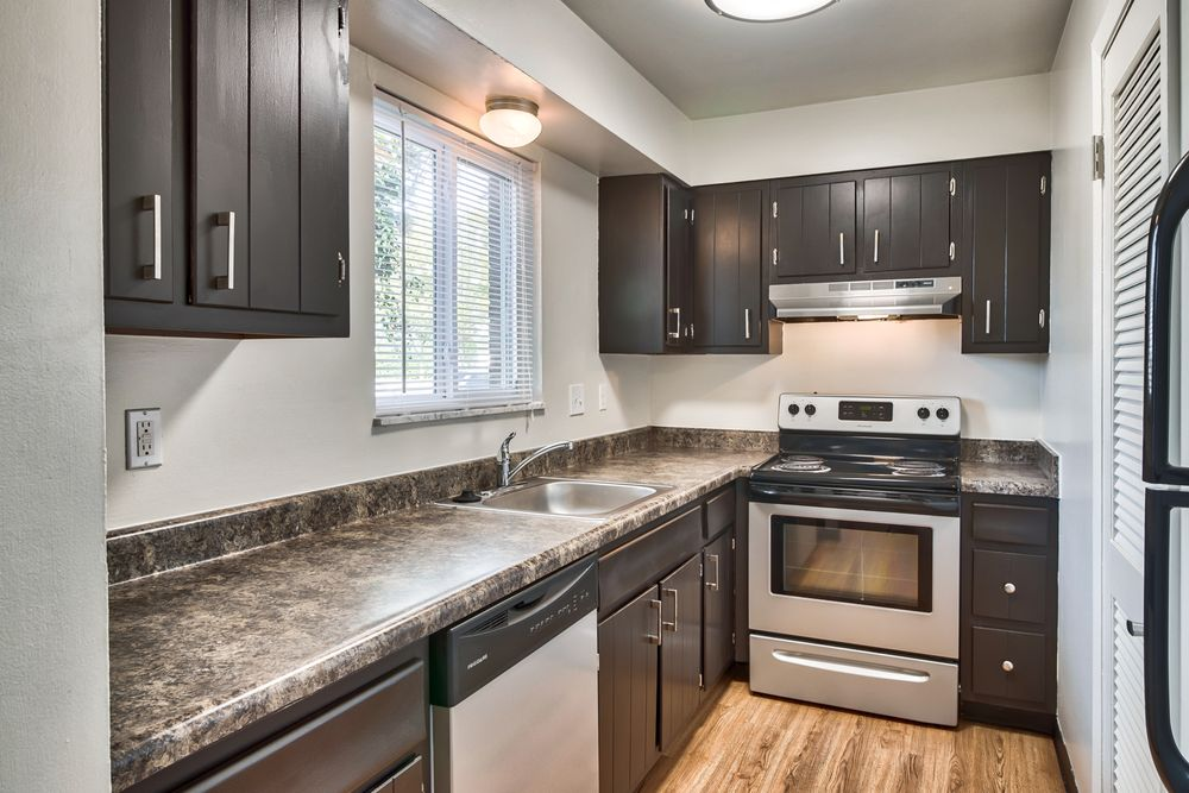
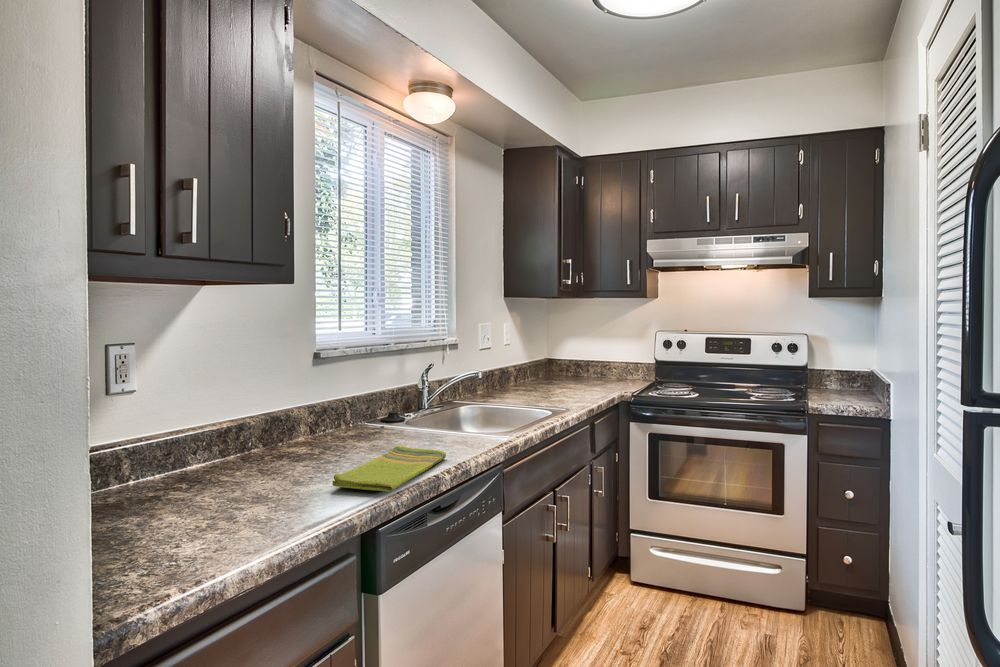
+ dish towel [331,445,447,493]
